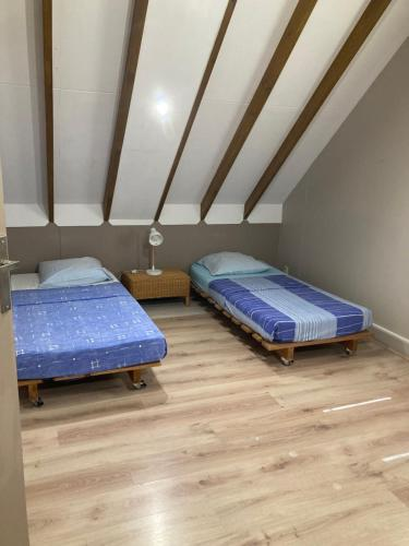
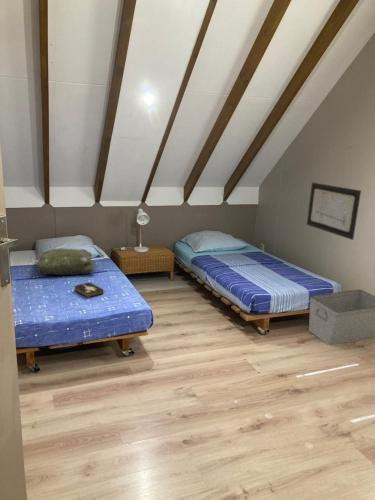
+ wall art [306,181,362,241]
+ cushion [34,247,96,276]
+ storage bin [308,289,375,346]
+ hardback book [73,281,104,299]
